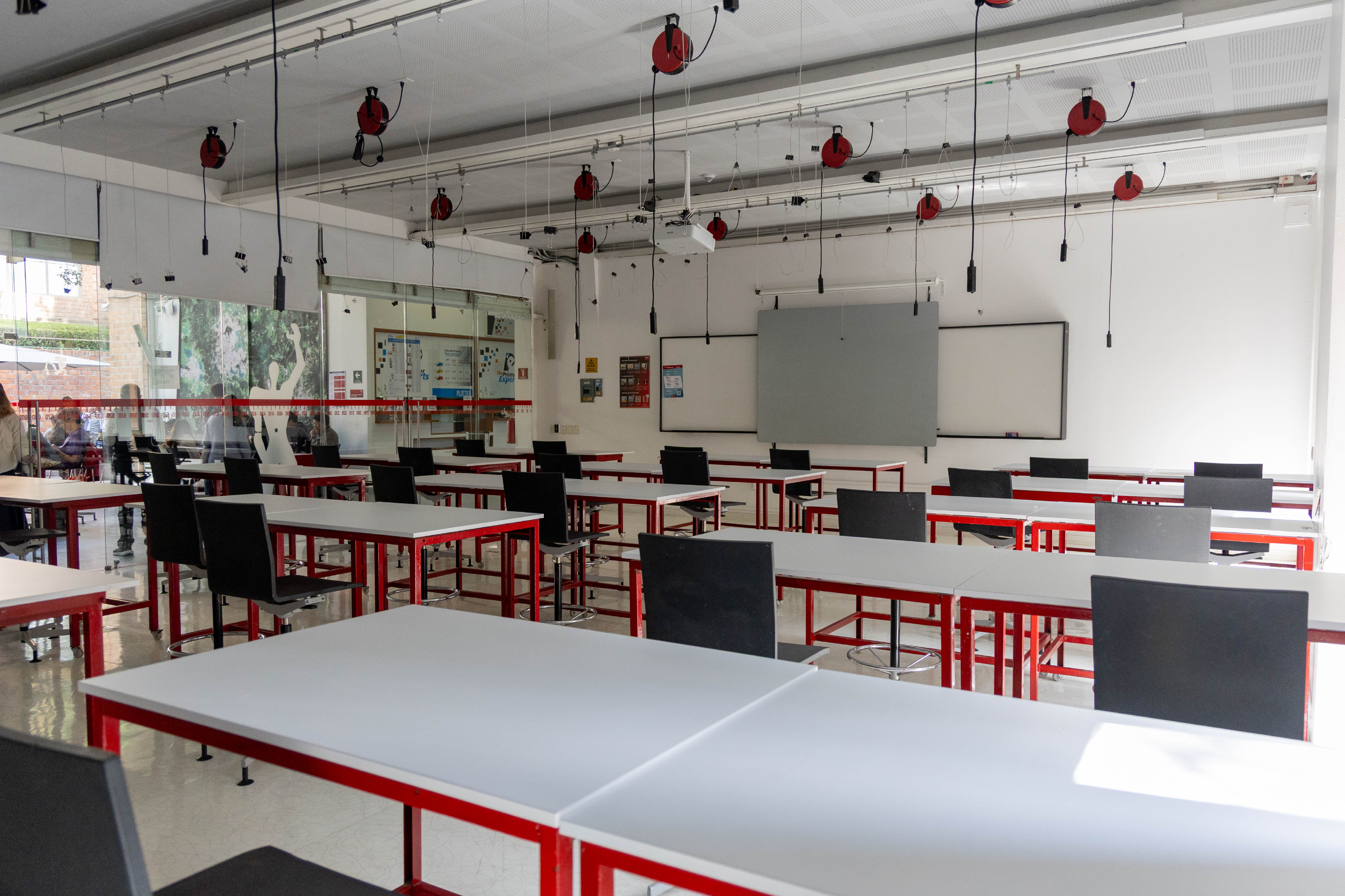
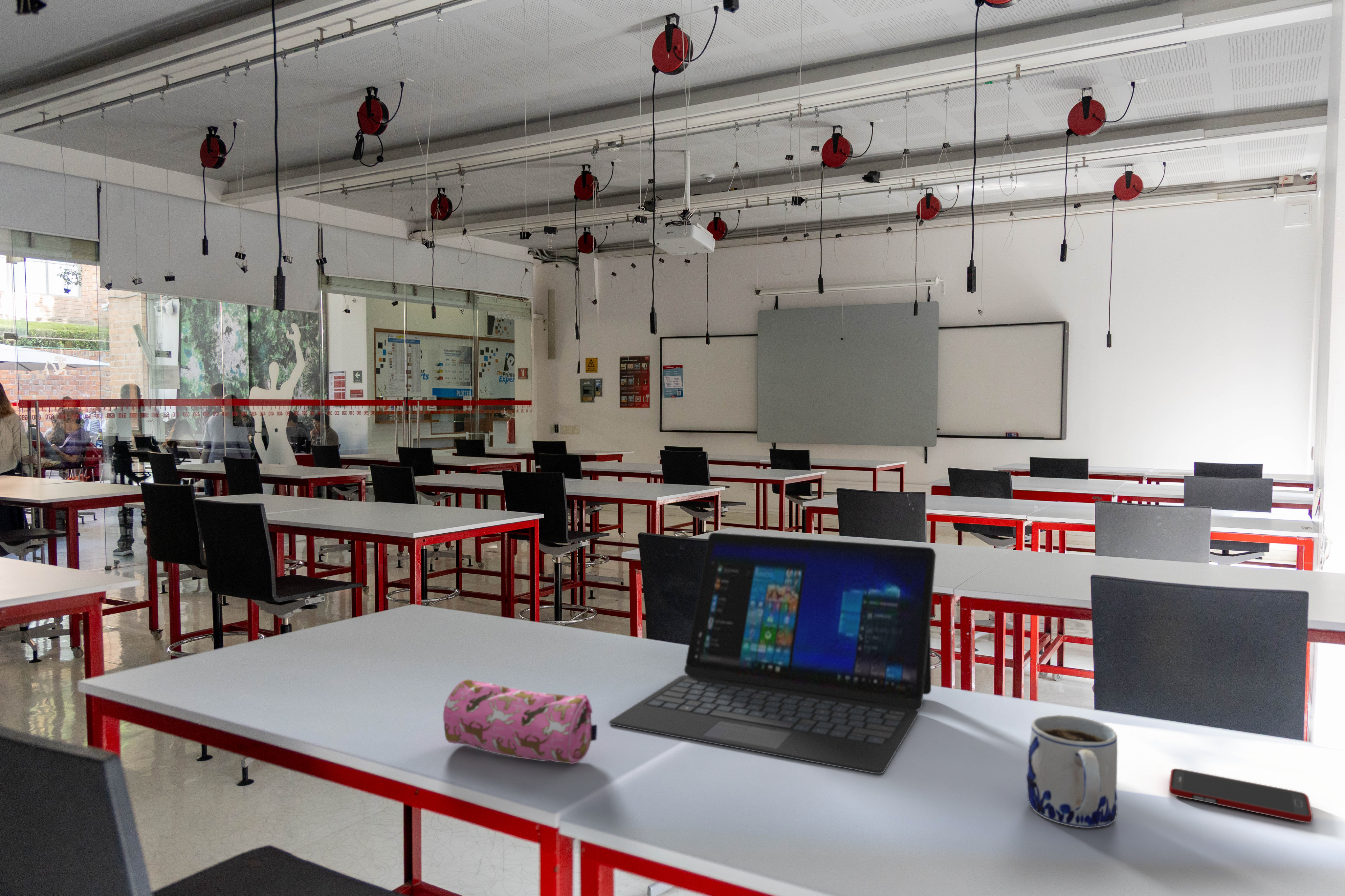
+ pencil case [443,679,598,764]
+ laptop [609,532,936,774]
+ mug [1026,715,1118,828]
+ cell phone [1168,768,1313,823]
